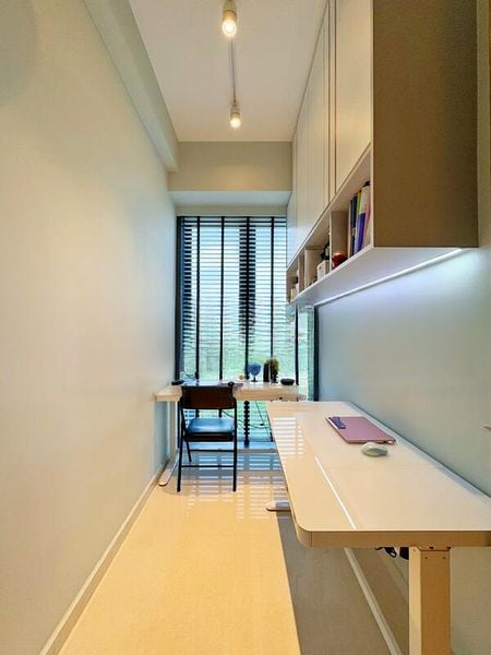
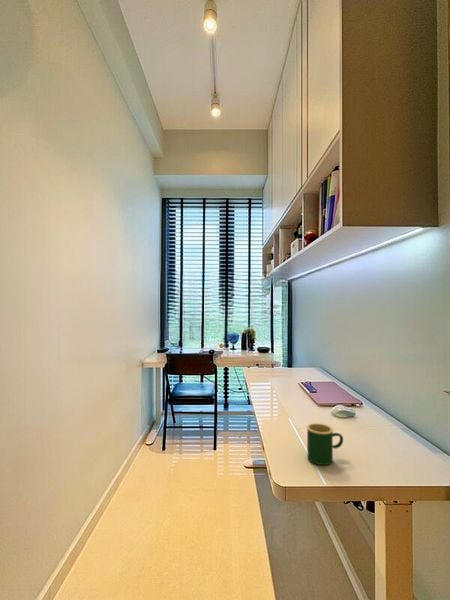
+ mug [306,422,344,466]
